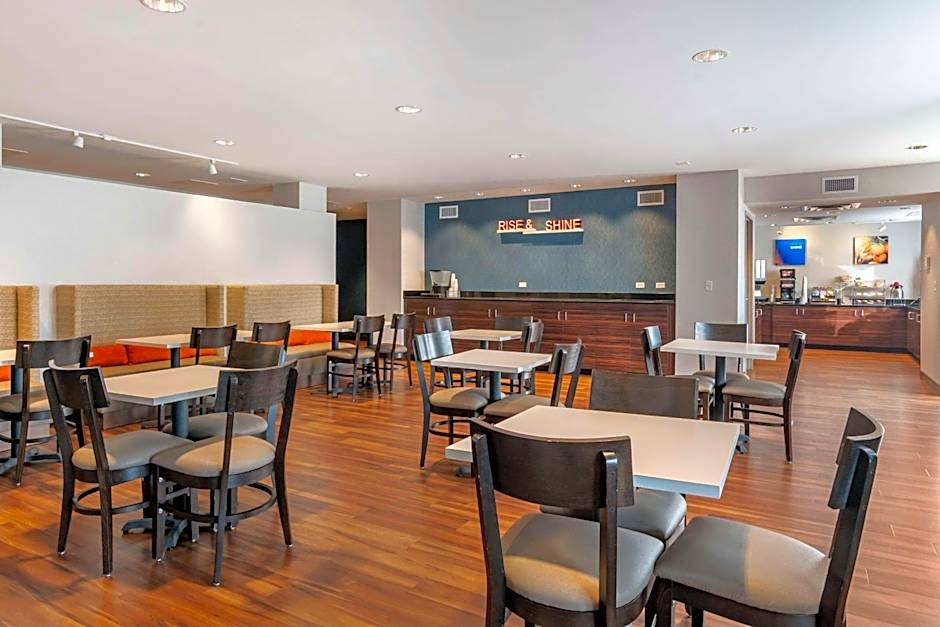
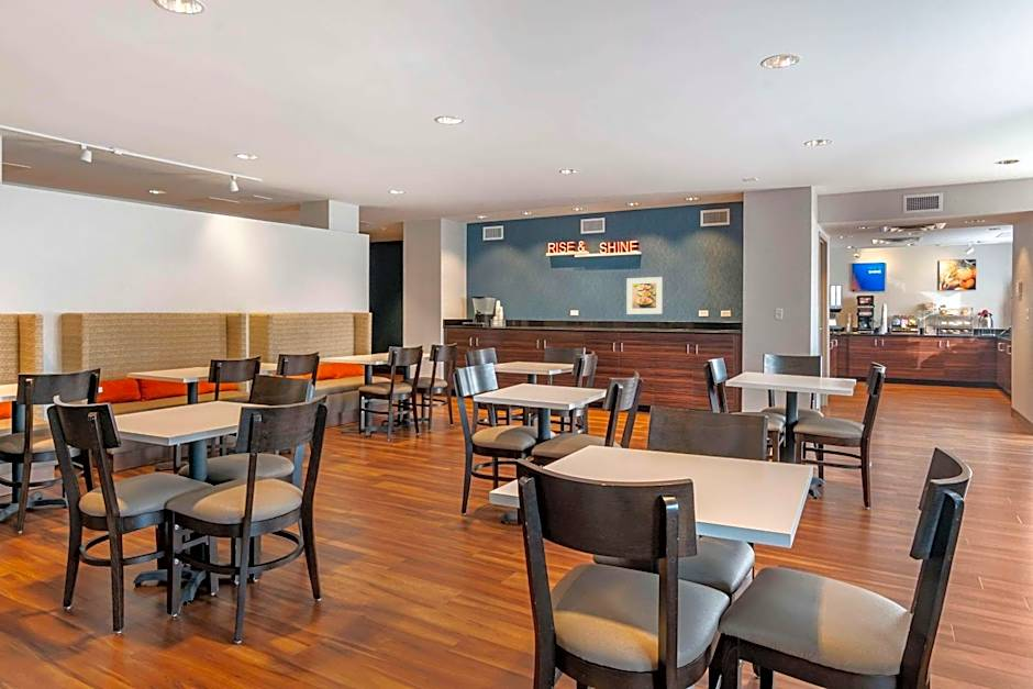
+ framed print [625,276,664,315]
